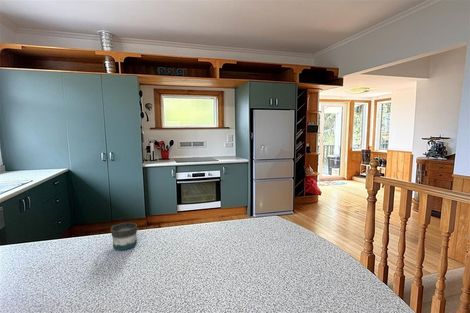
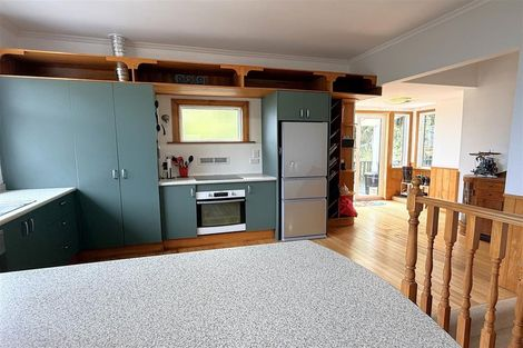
- mug [110,222,138,251]
